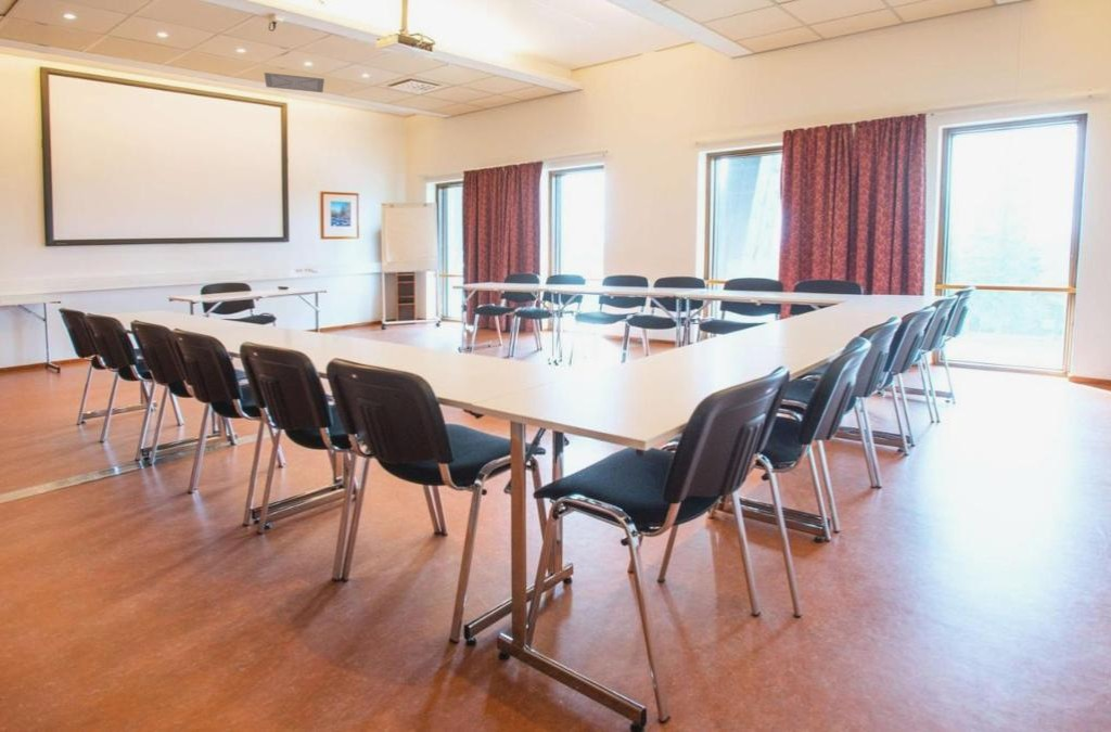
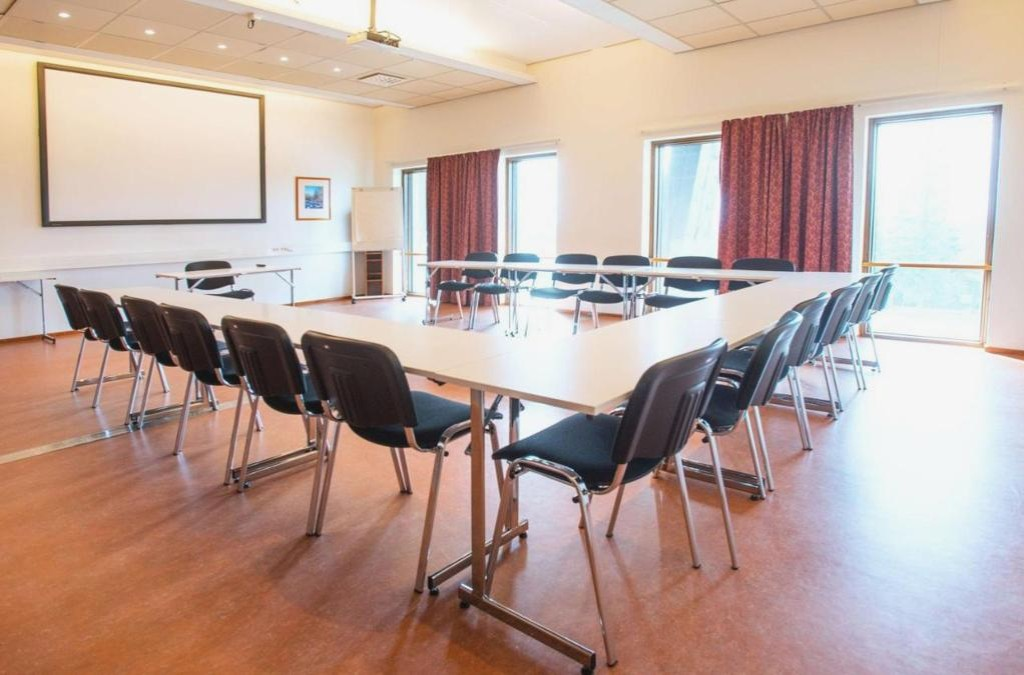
- ceiling vent [263,72,325,93]
